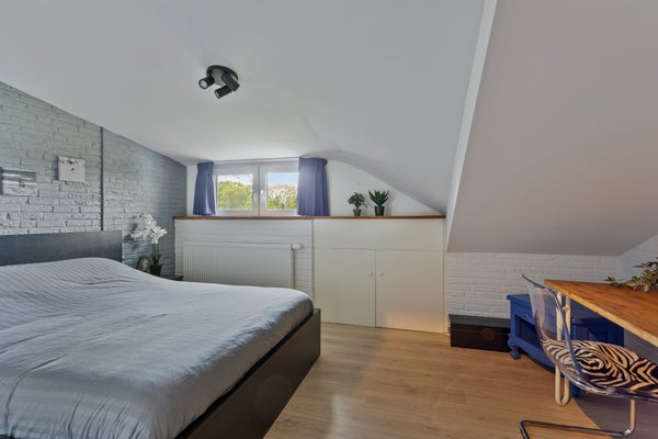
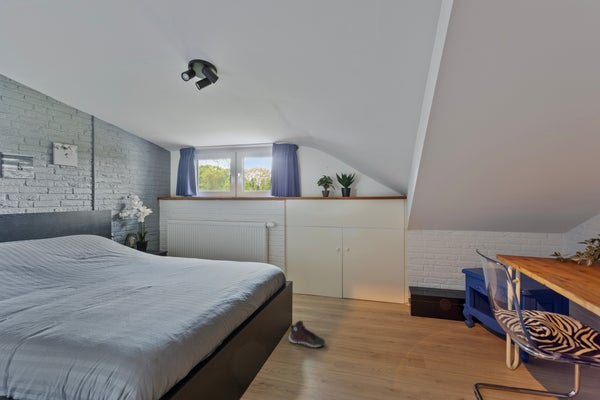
+ sneaker [288,319,326,349]
